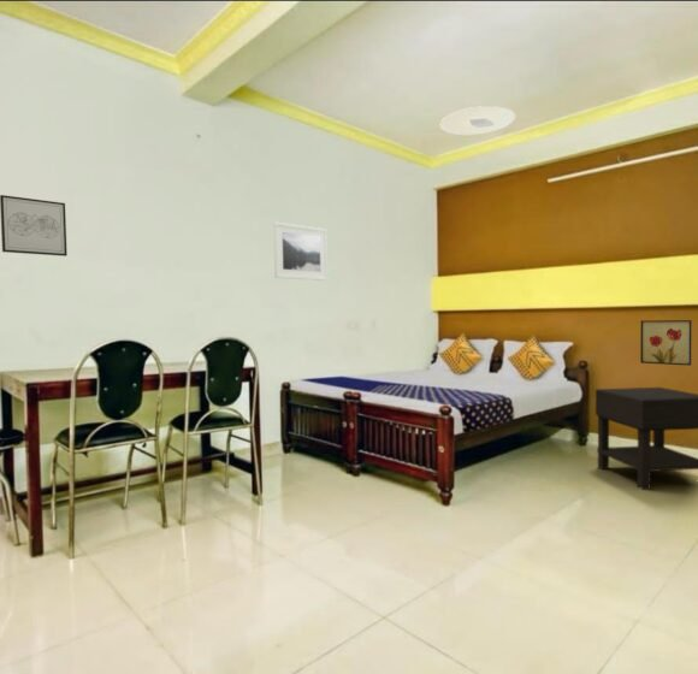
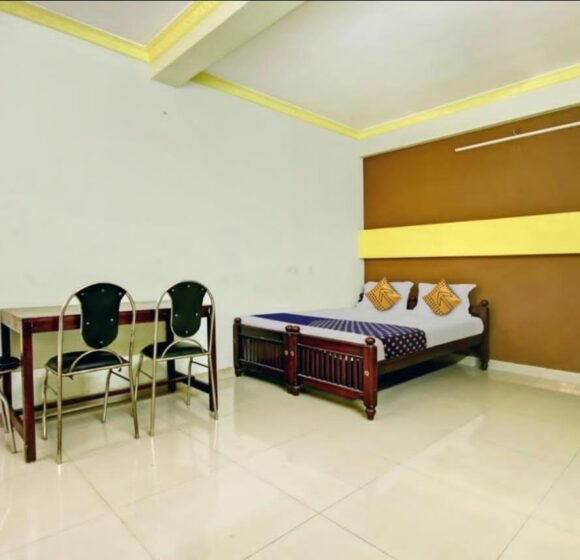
- nightstand [595,386,698,491]
- ceiling light [439,105,516,136]
- wall art [639,319,693,367]
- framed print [272,221,329,282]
- wall art [0,194,69,258]
